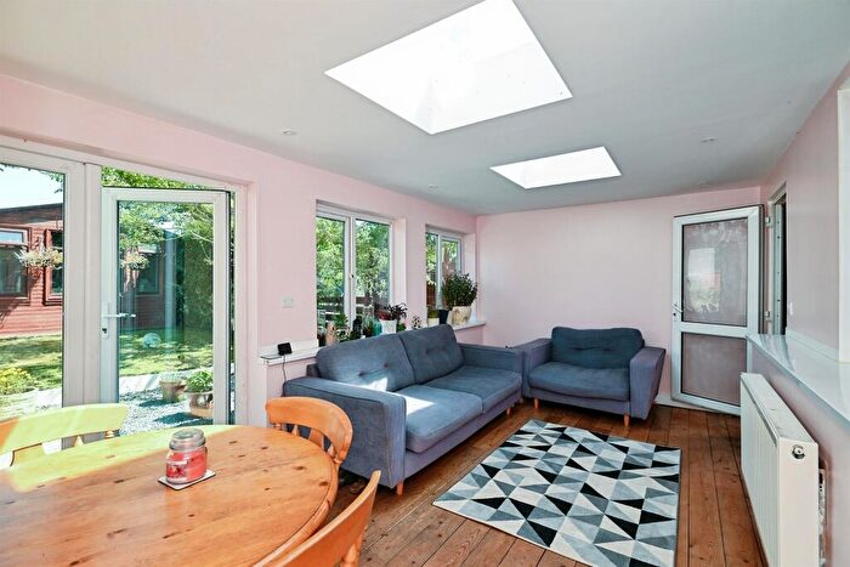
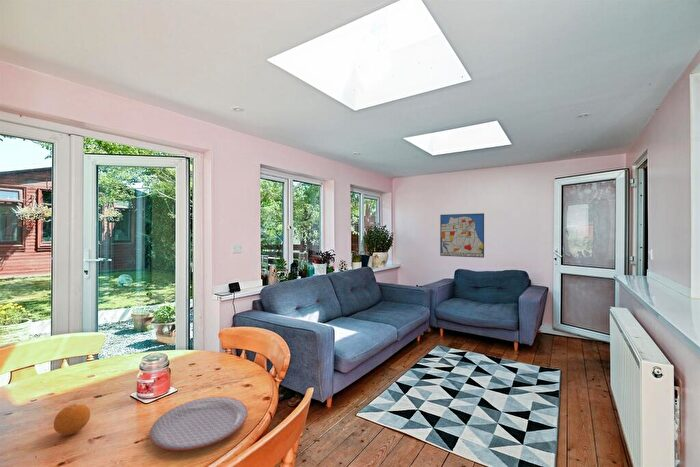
+ fruit [53,403,91,436]
+ wall art [439,212,485,259]
+ plate [149,396,249,452]
